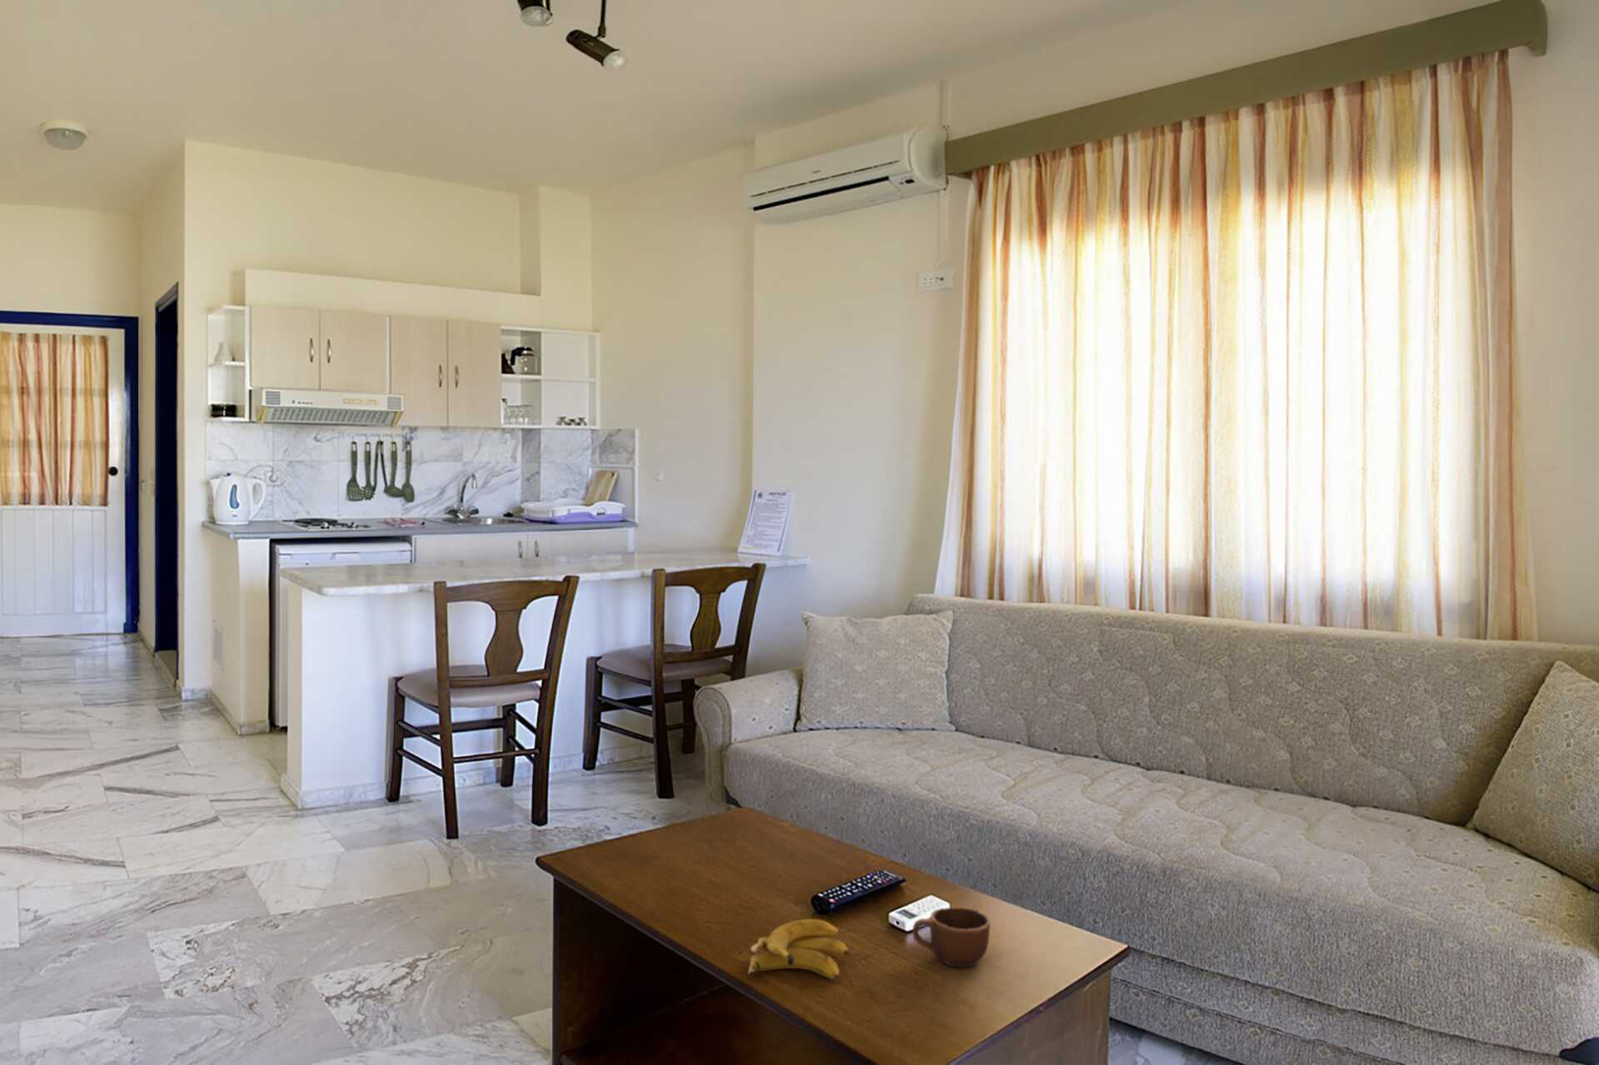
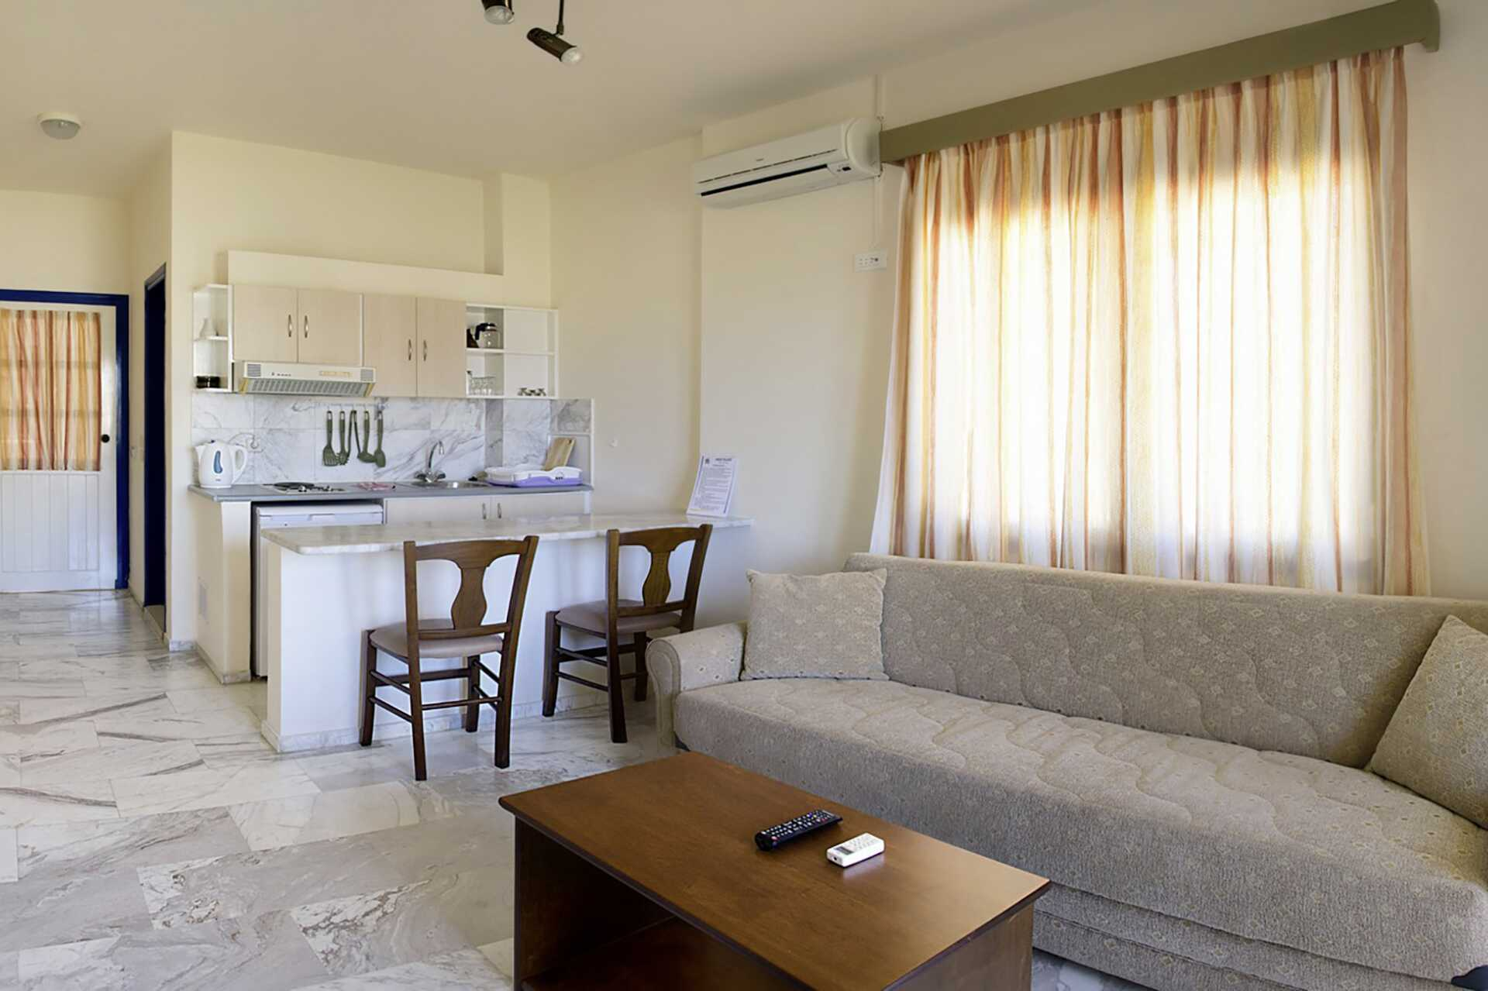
- banana [747,919,850,981]
- mug [911,907,991,969]
